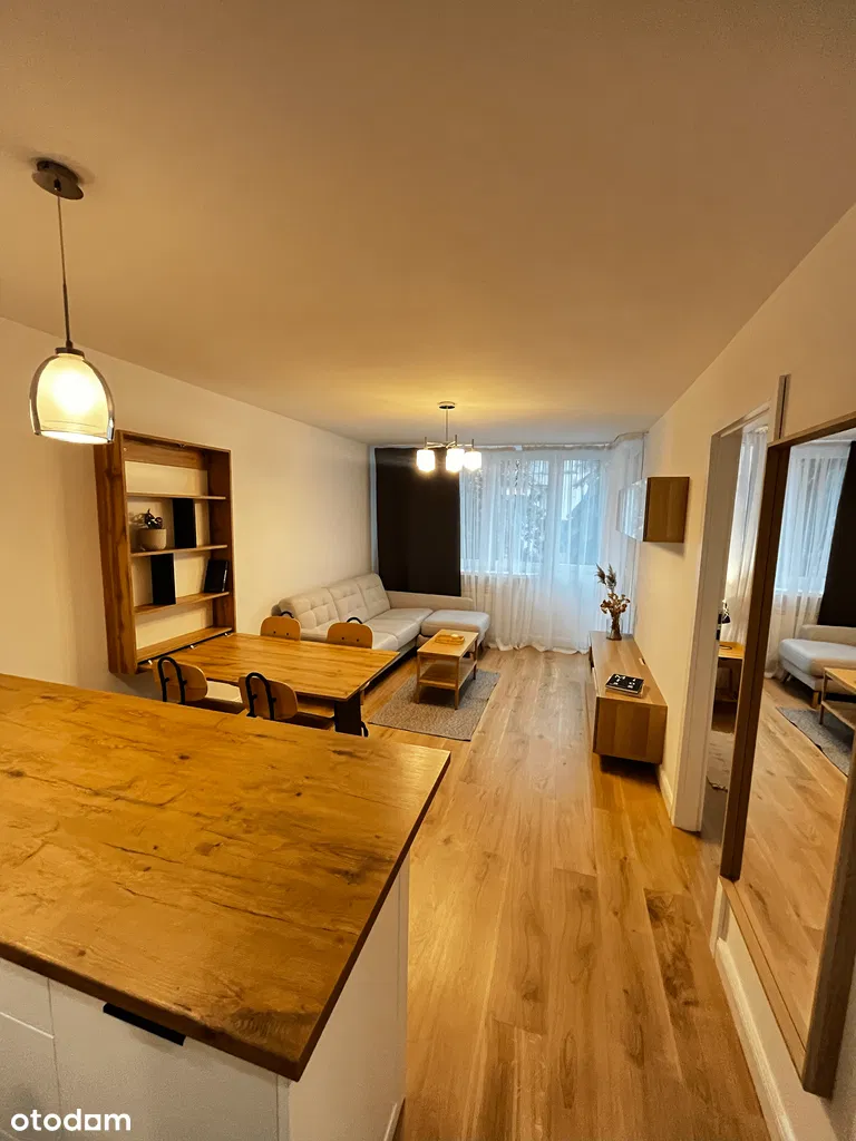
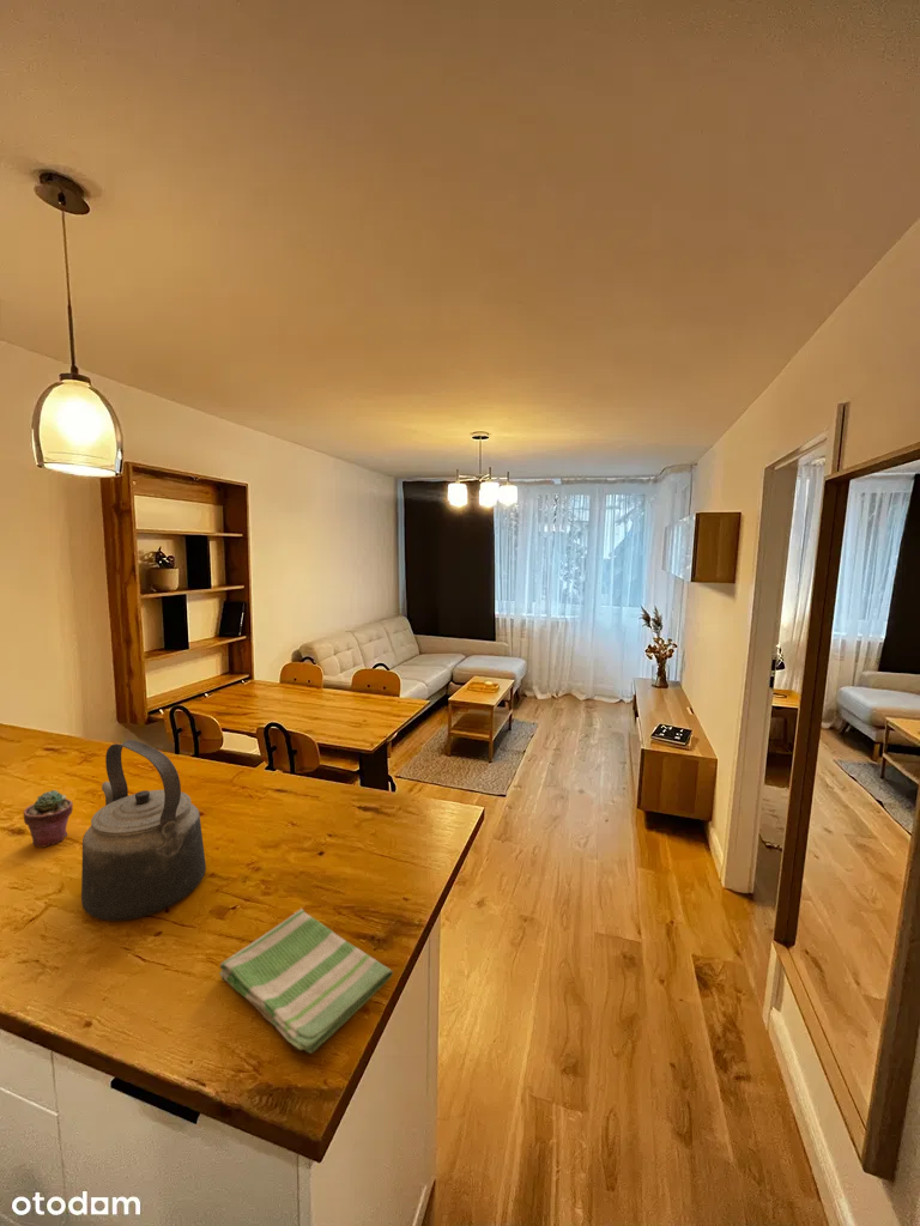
+ dish towel [218,908,394,1055]
+ potted succulent [23,789,74,849]
+ kettle [80,739,207,922]
